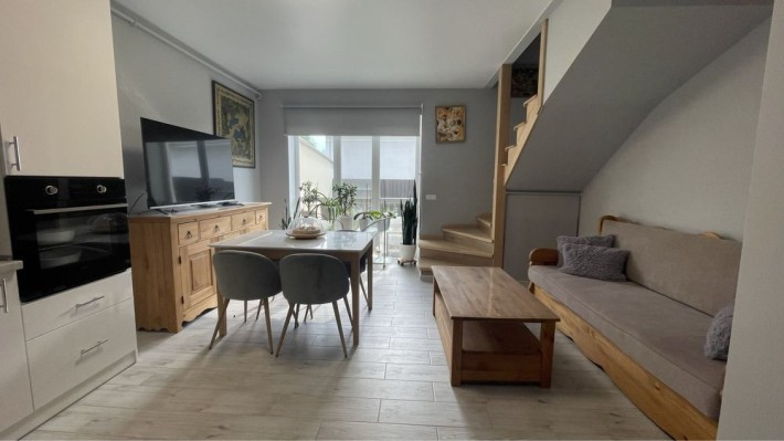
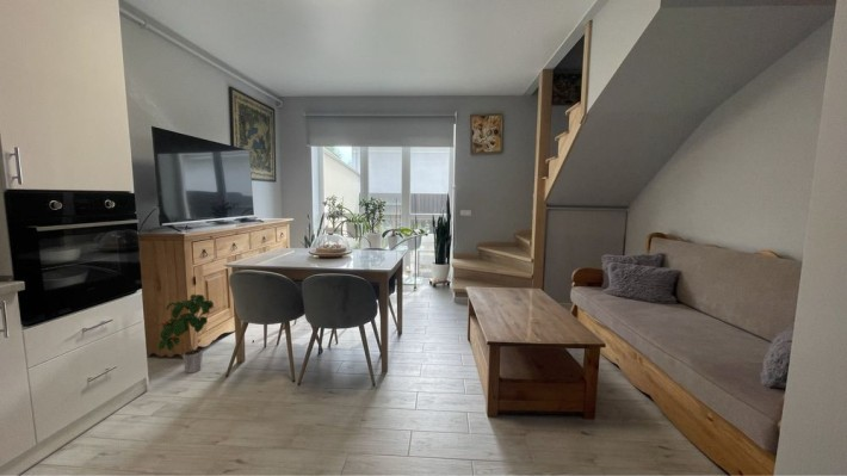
+ potted plant [157,293,215,375]
